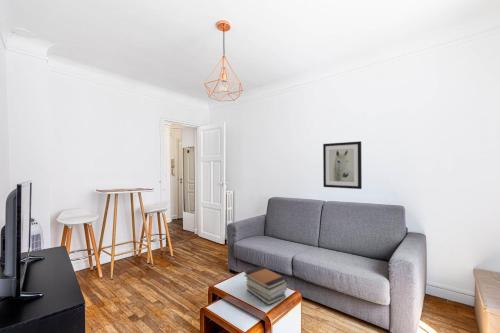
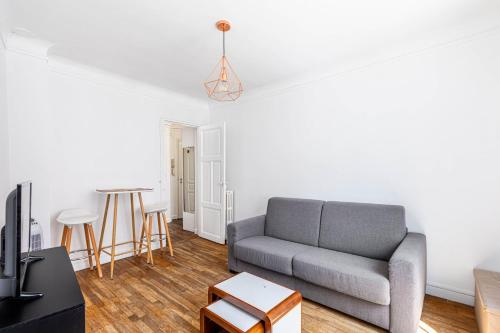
- wall art [322,140,363,190]
- book stack [243,266,288,306]
